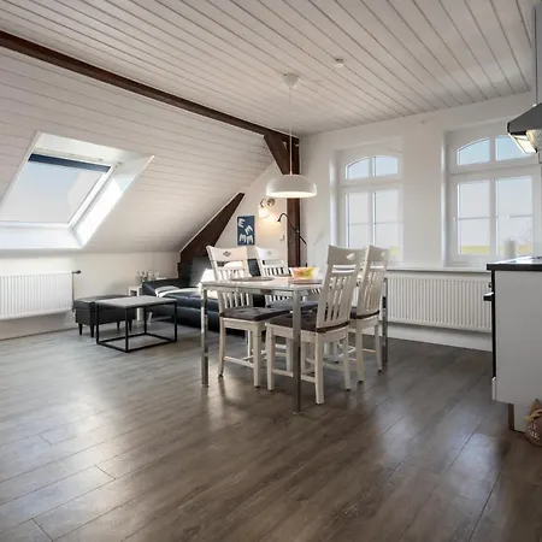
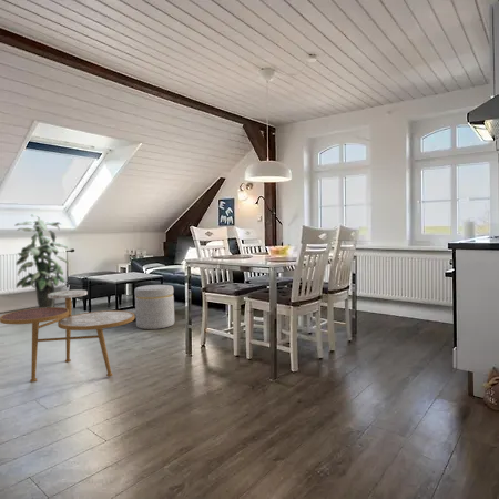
+ indoor plant [14,213,70,308]
+ side table [0,288,135,383]
+ ottoman [133,284,175,330]
